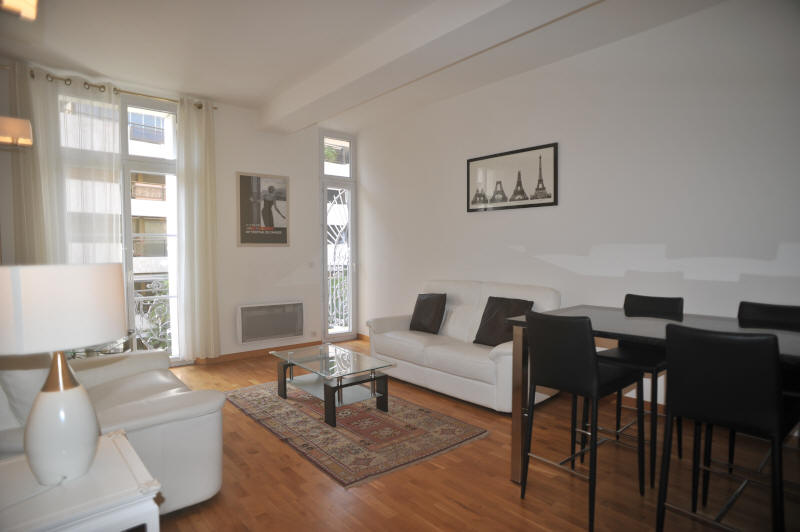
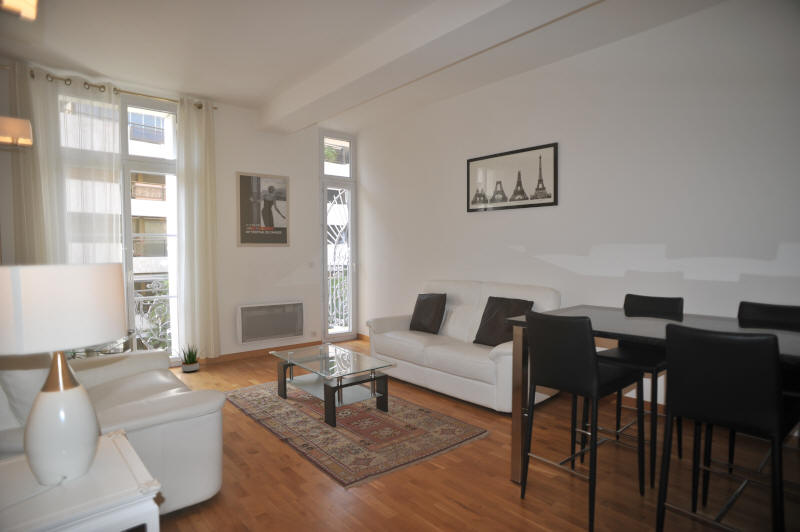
+ potted plant [173,342,207,373]
